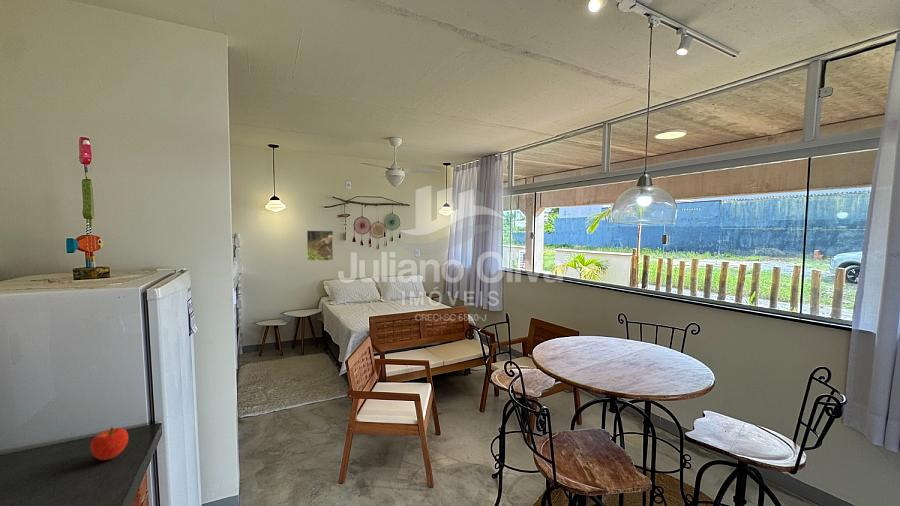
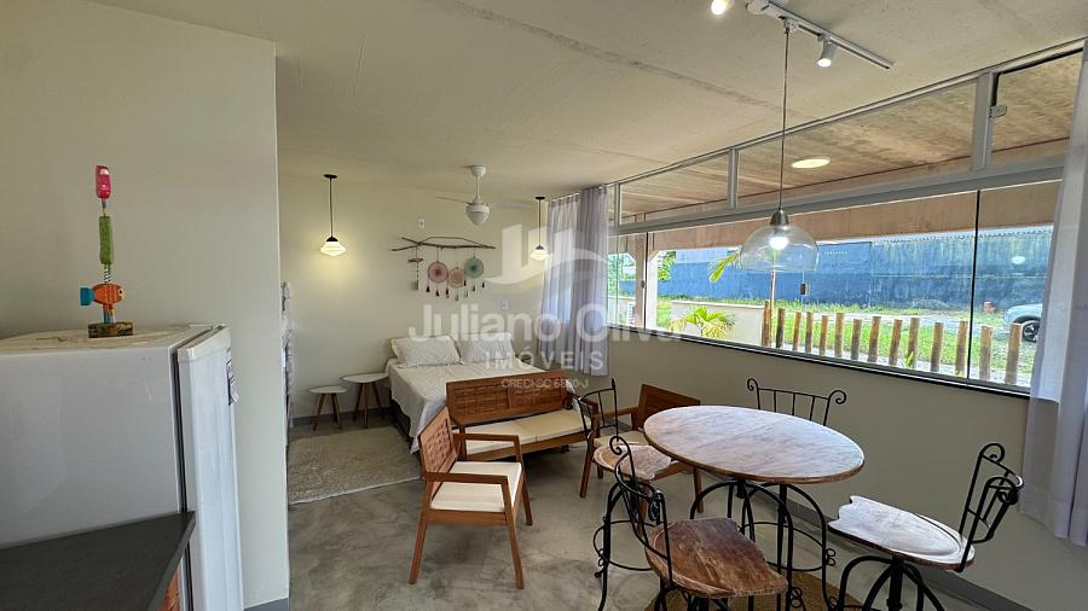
- fruit [89,427,129,461]
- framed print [306,229,334,262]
